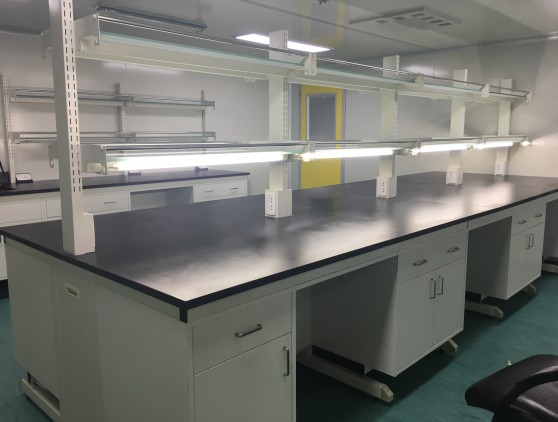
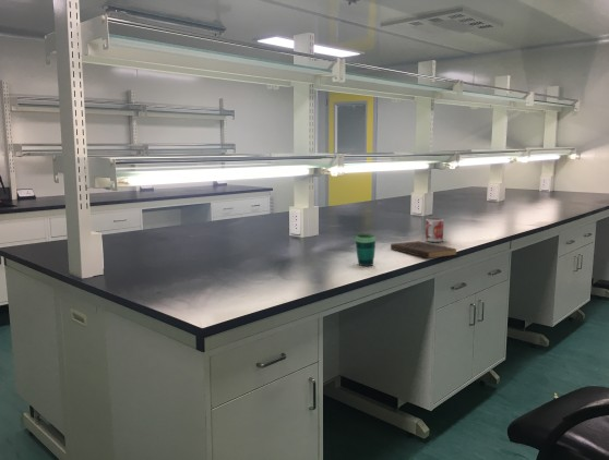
+ mug [425,217,444,243]
+ cup [354,232,378,267]
+ book [390,240,457,259]
